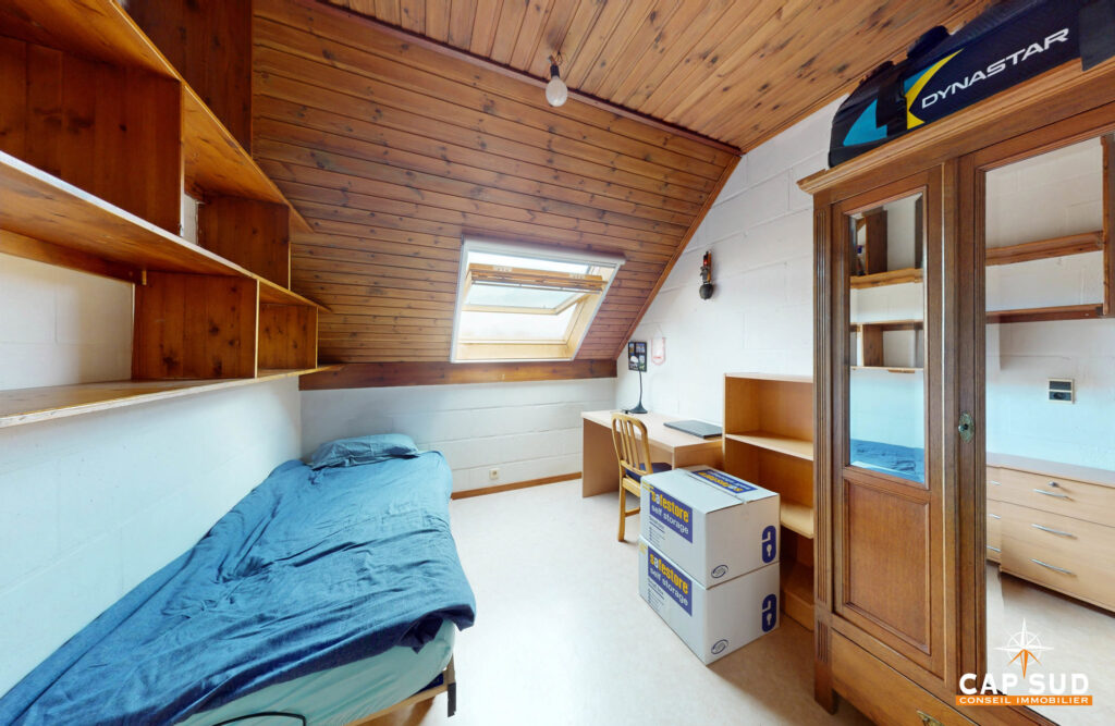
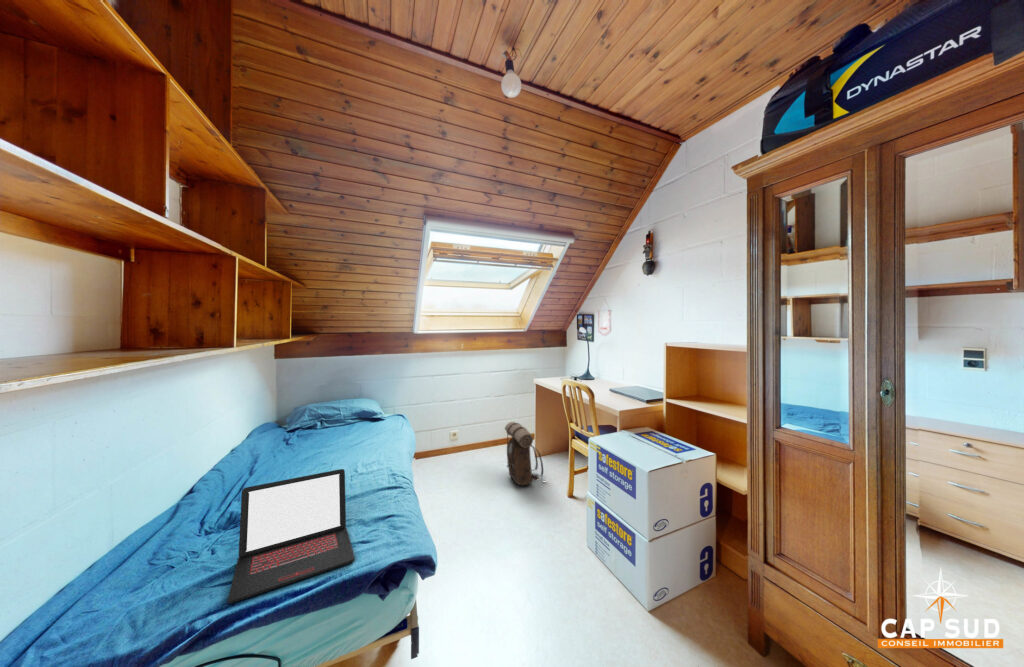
+ backpack [504,421,544,486]
+ laptop [227,468,356,604]
